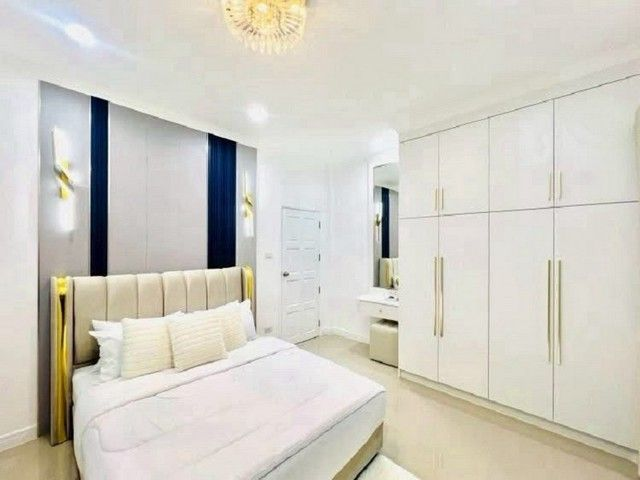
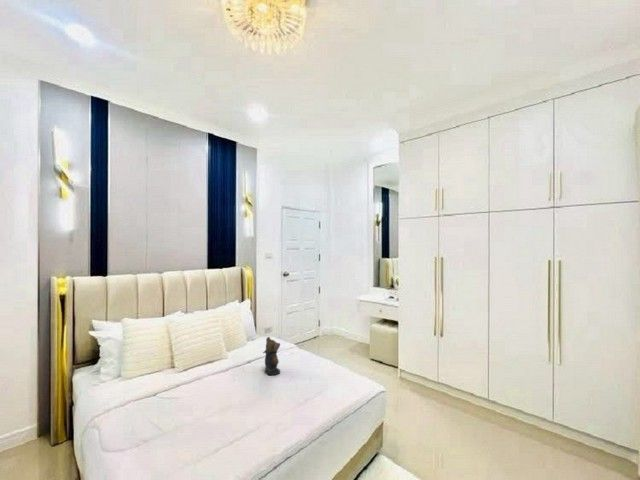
+ teddy bear [262,336,281,376]
